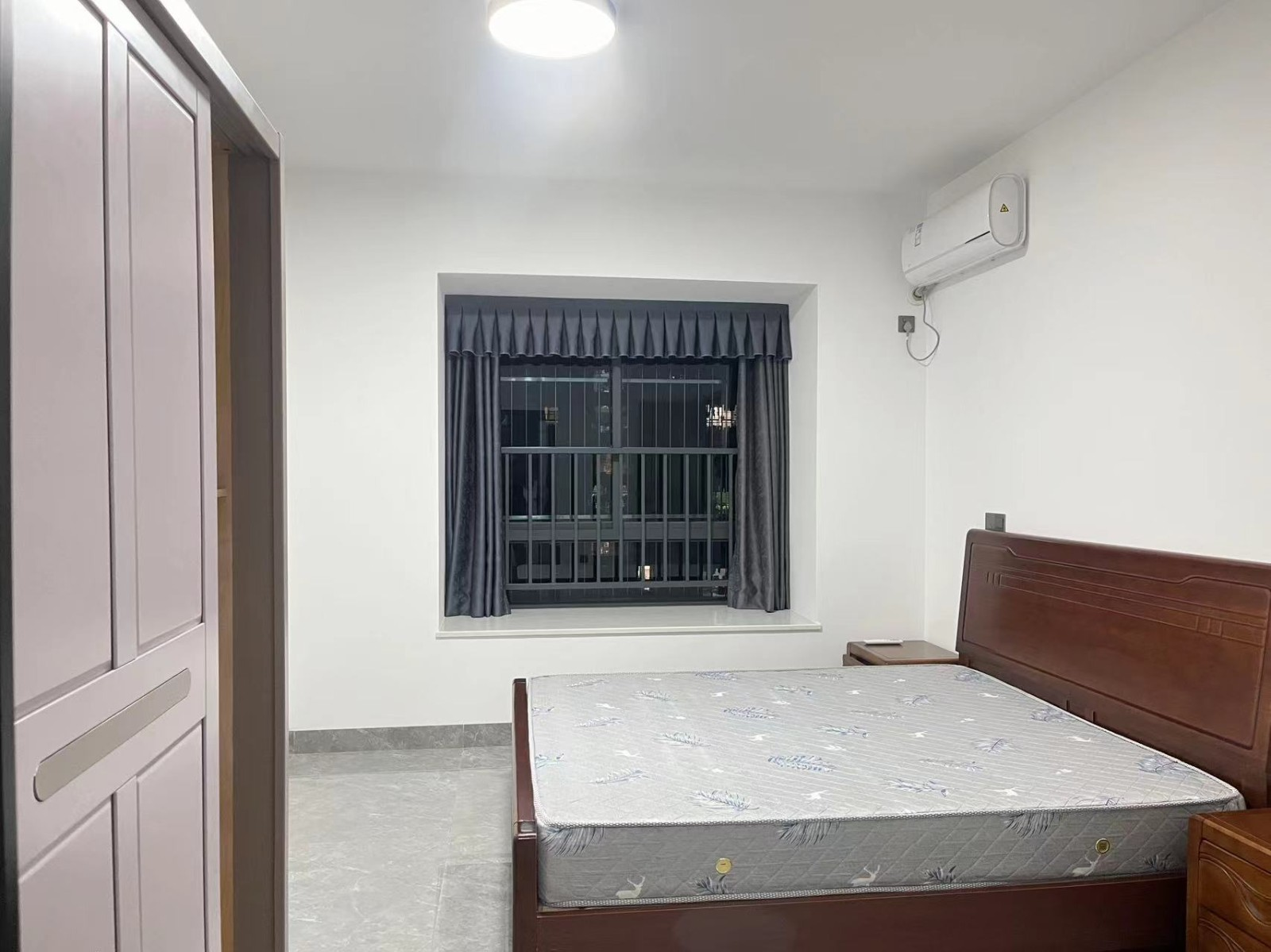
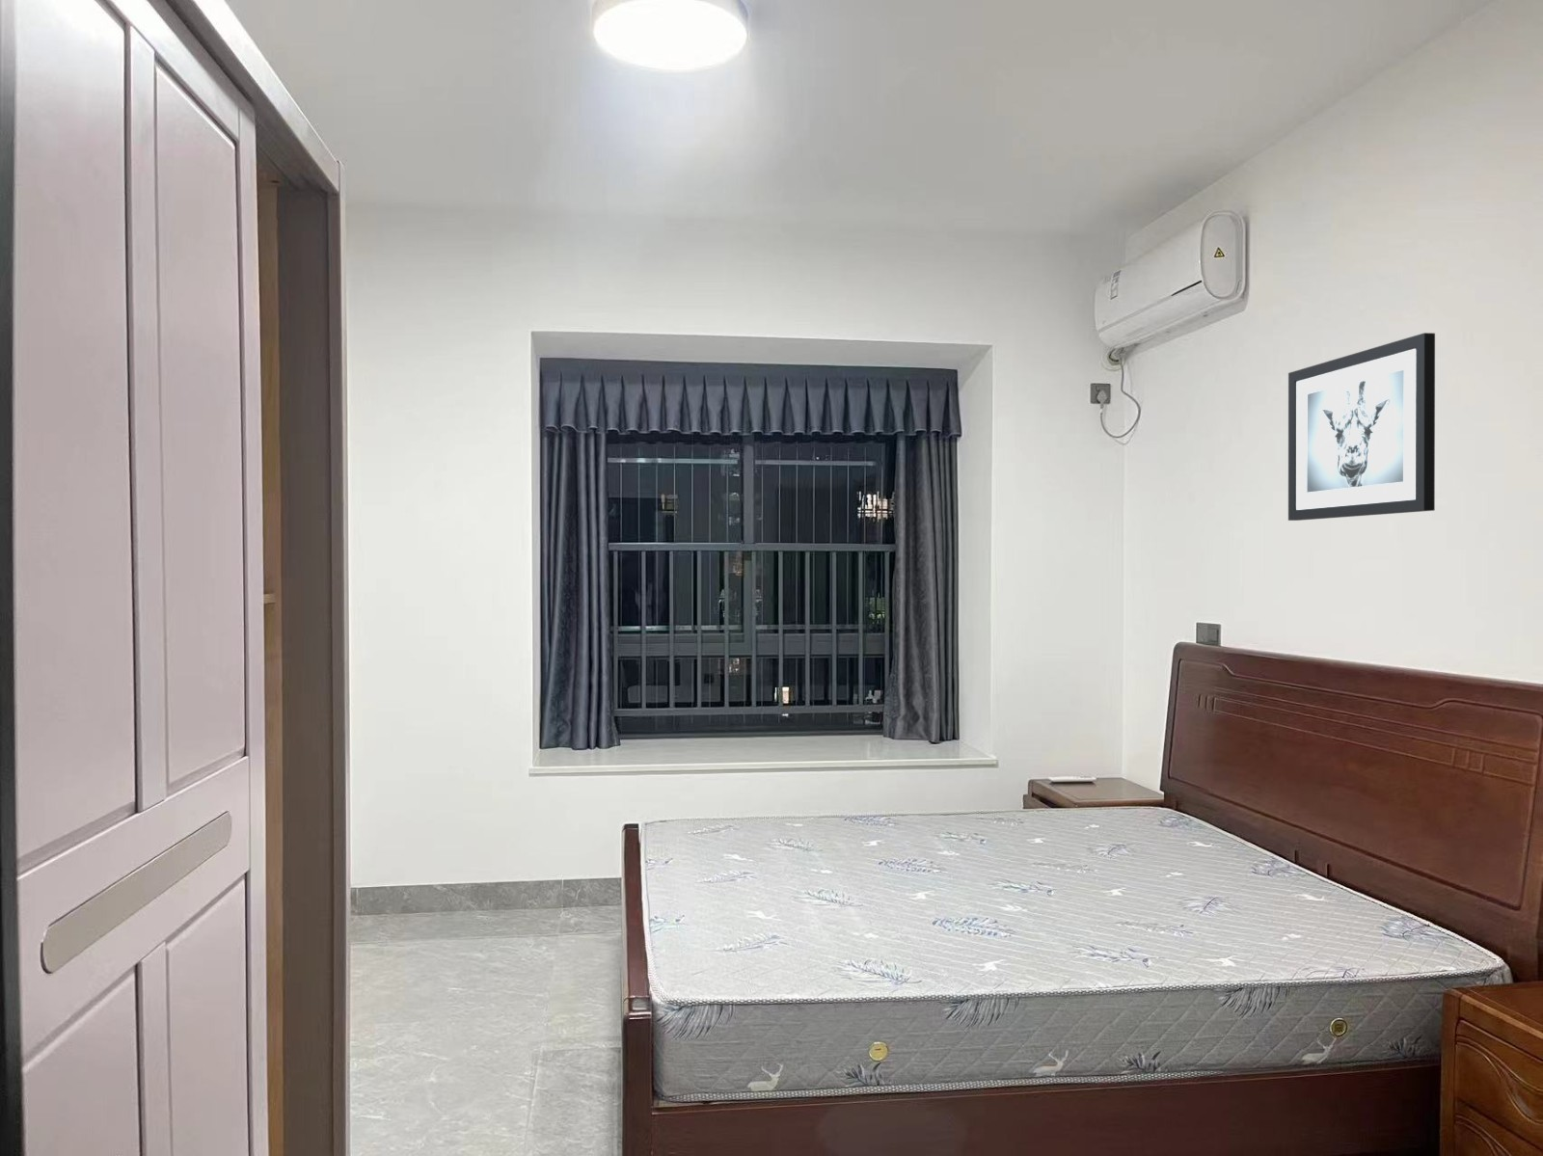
+ wall art [1287,332,1436,522]
